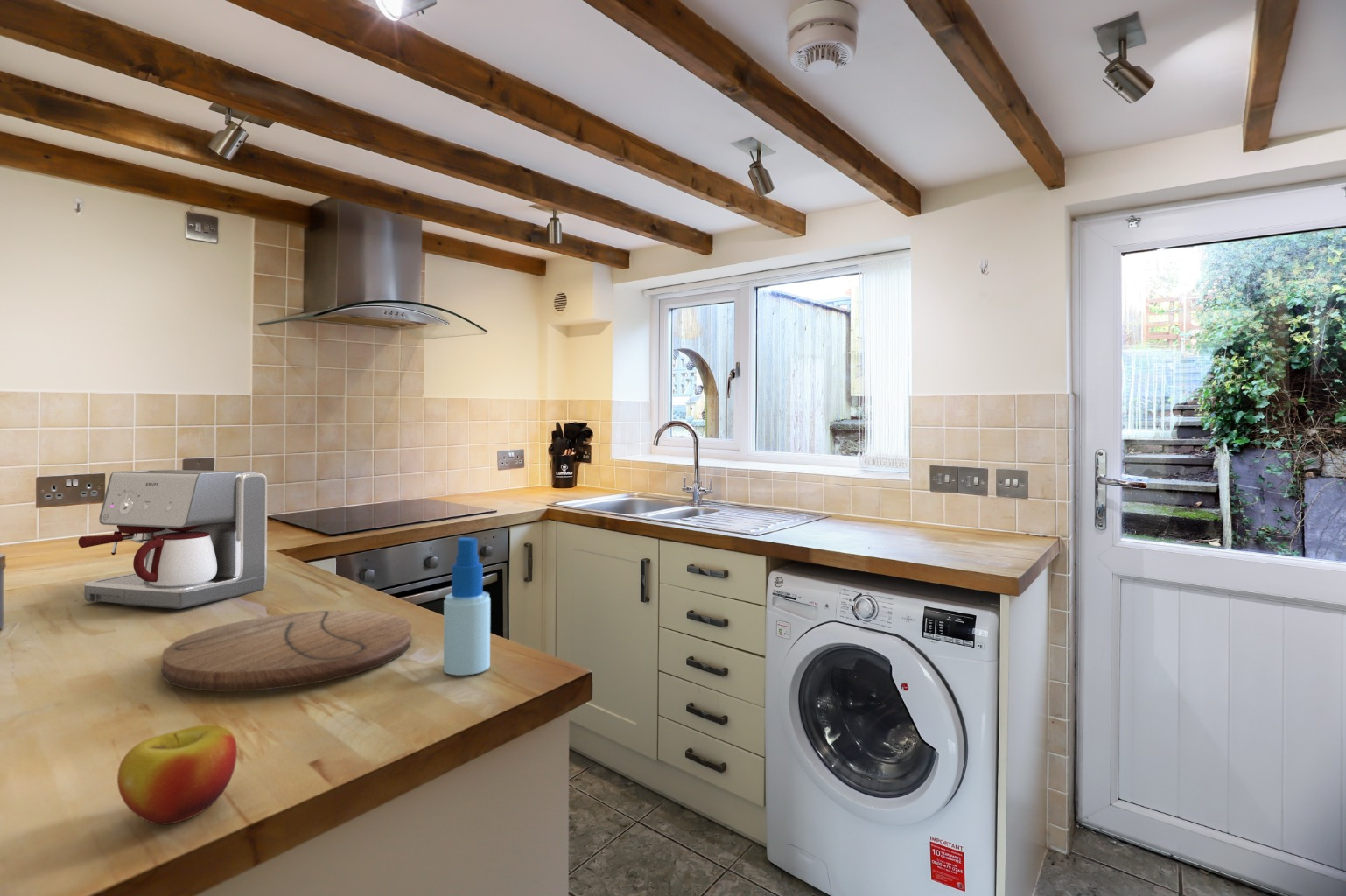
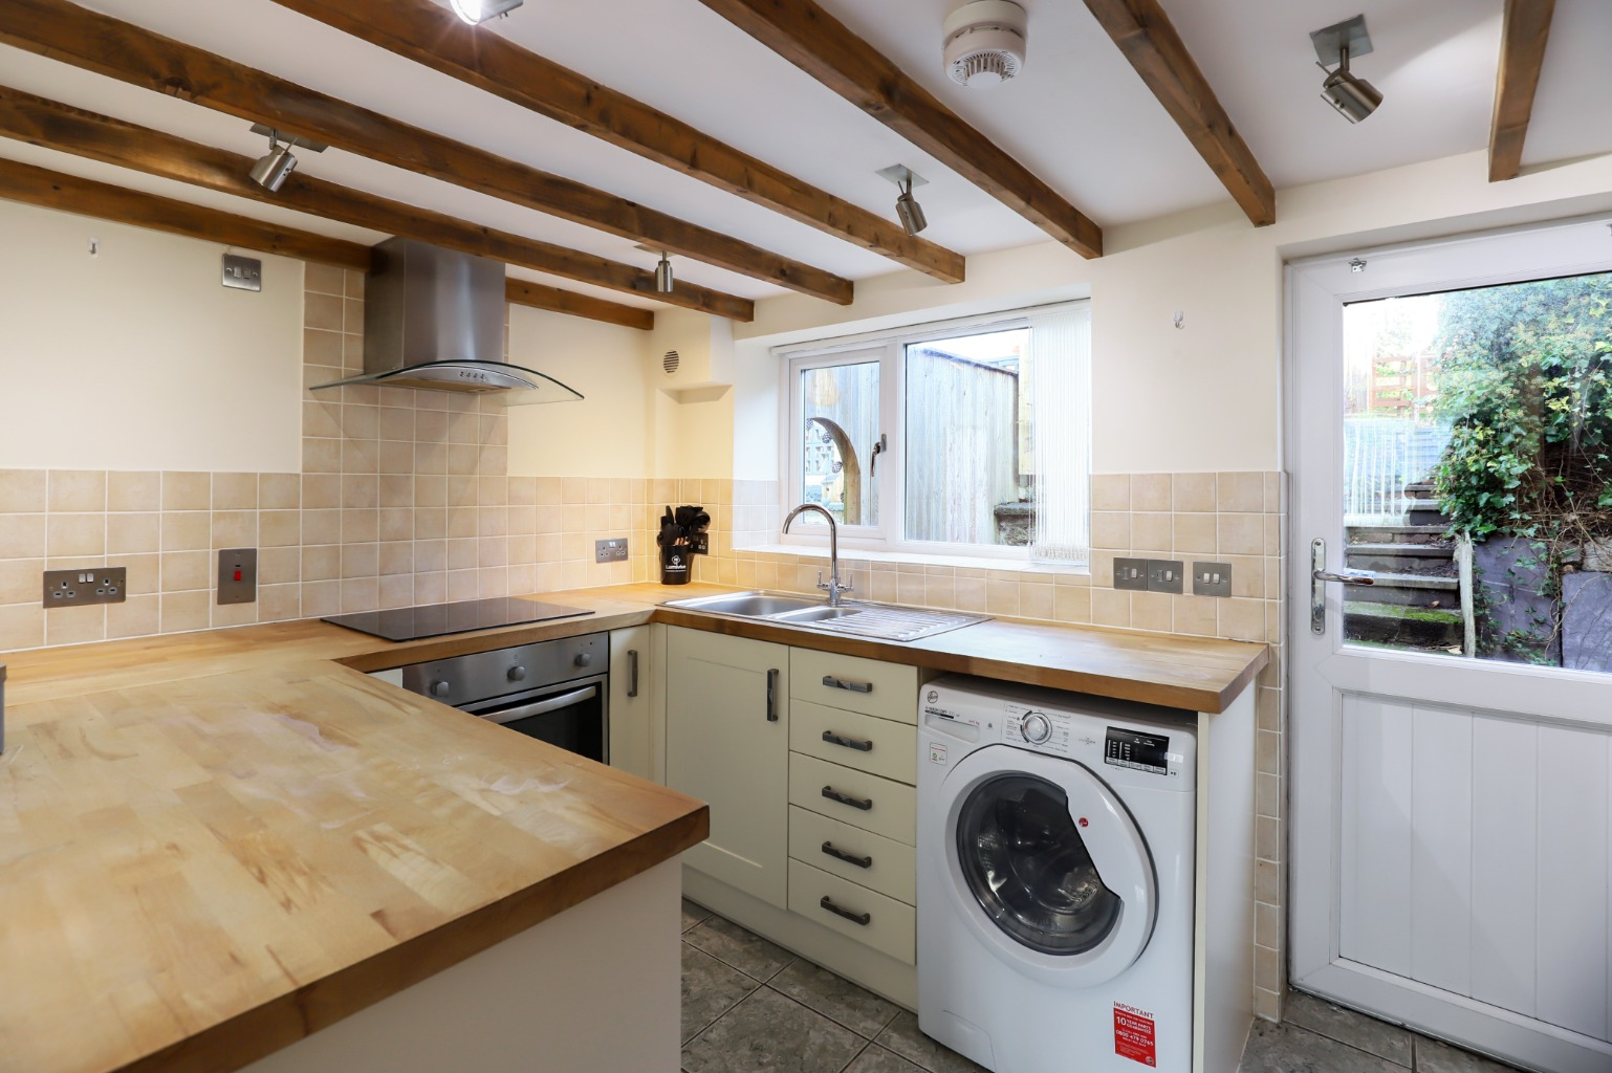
- cutting board [160,610,412,692]
- apple [116,724,238,825]
- spray bottle [443,536,491,676]
- coffee maker [77,469,268,610]
